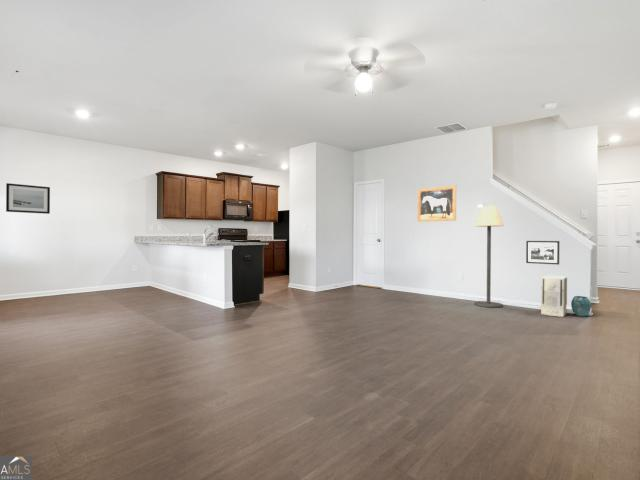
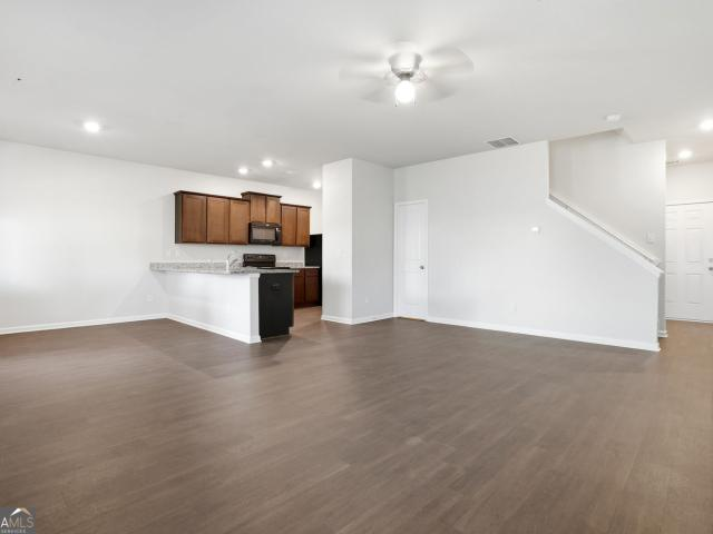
- picture frame [525,240,560,266]
- wall art [5,182,51,215]
- air purifier [540,275,568,318]
- wall art [417,184,457,223]
- vase [570,295,592,317]
- floor lamp [474,205,505,308]
